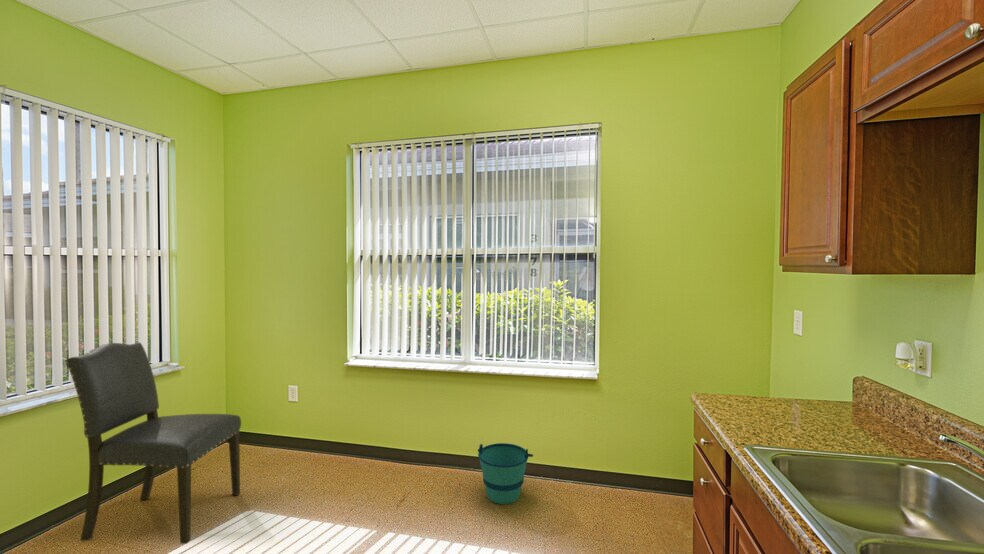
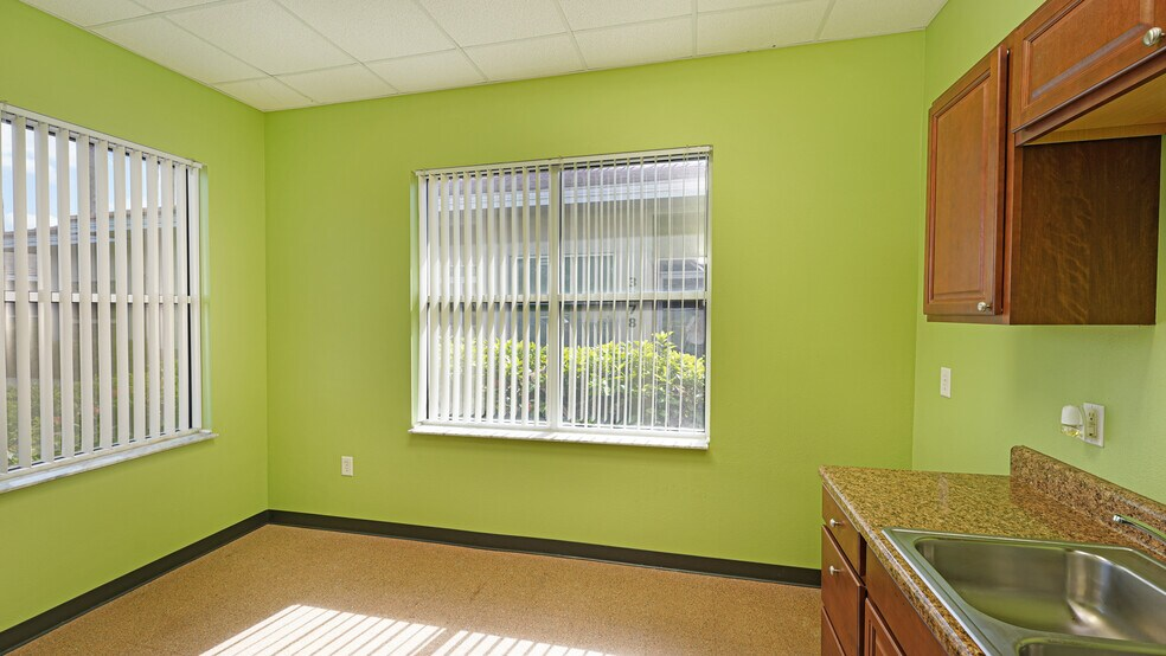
- chair [64,342,242,545]
- bucket [477,442,534,505]
